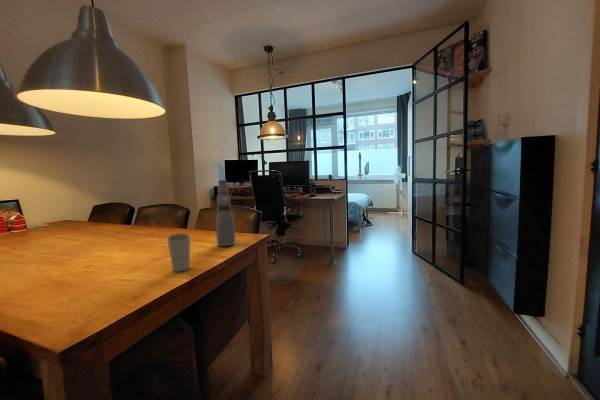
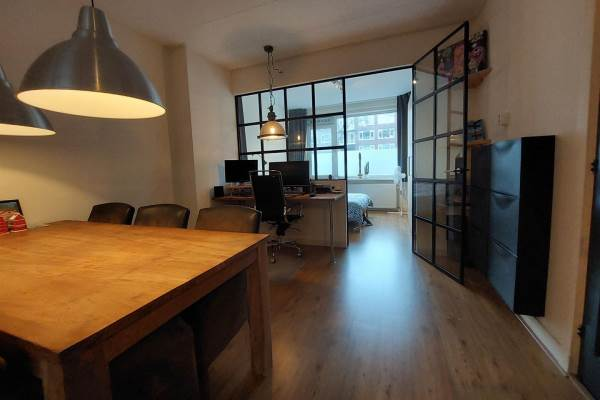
- bottle [215,179,236,247]
- cup [166,232,191,273]
